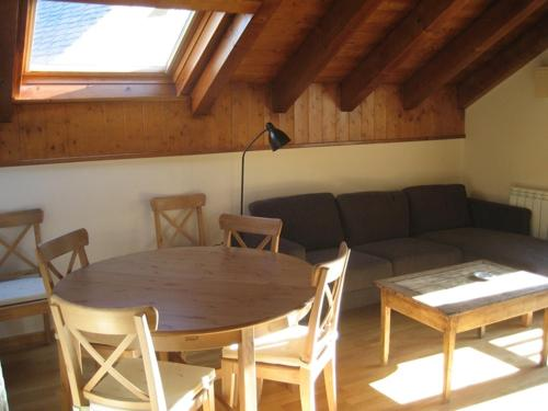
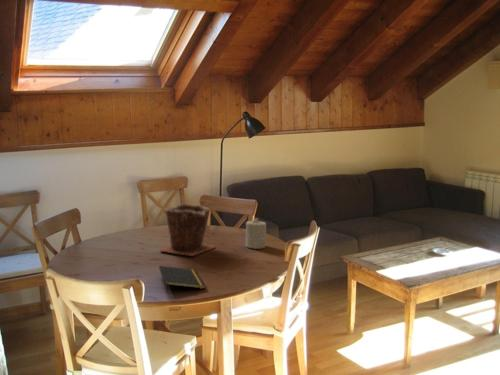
+ candle [244,217,267,250]
+ plant pot [159,203,217,257]
+ notepad [158,265,206,294]
